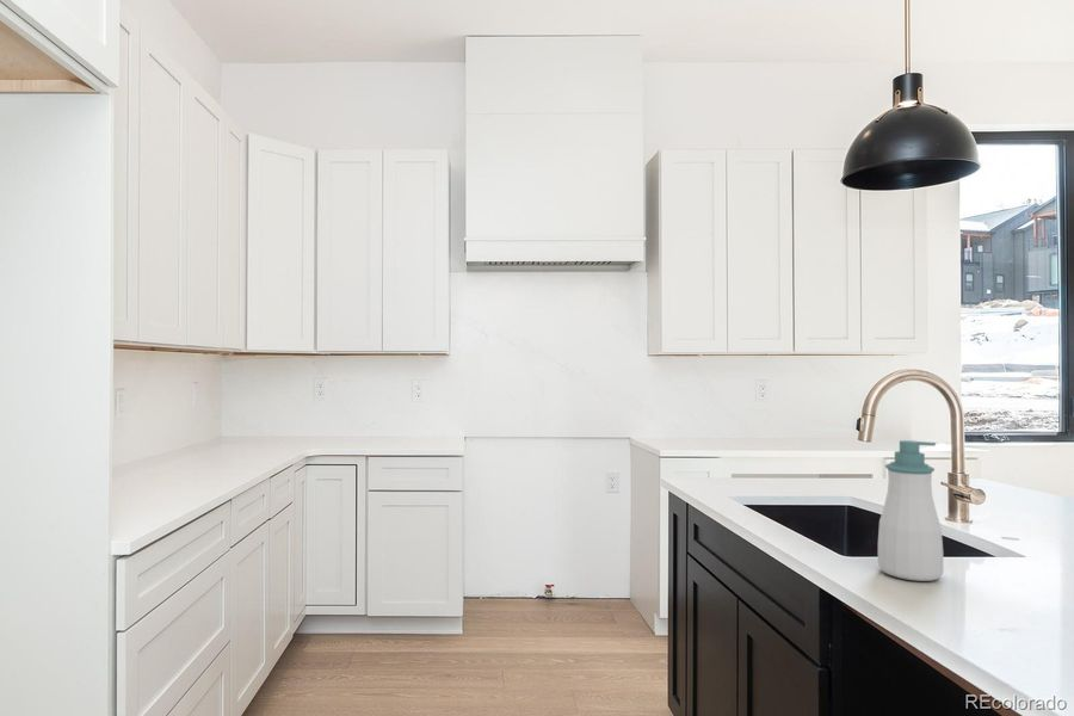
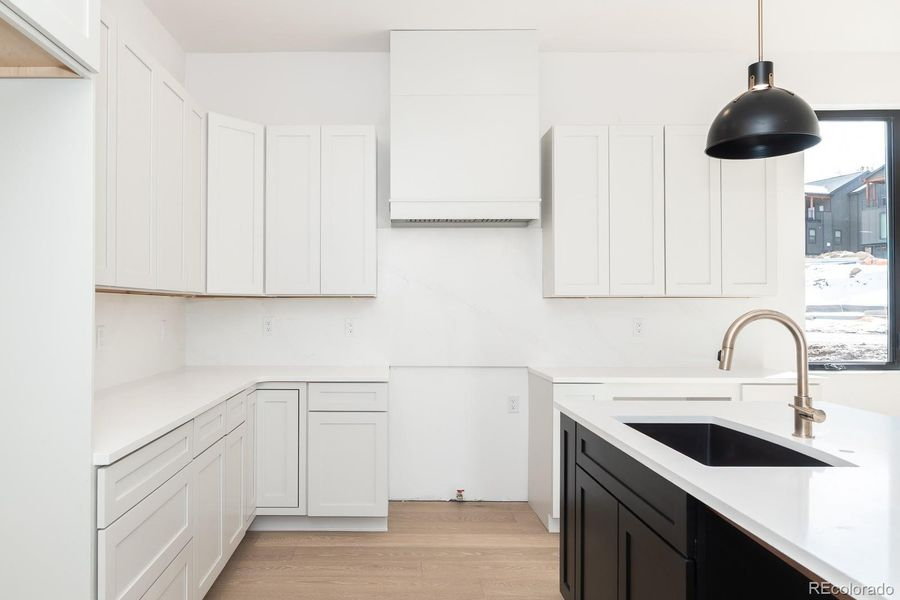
- soap bottle [877,439,944,582]
